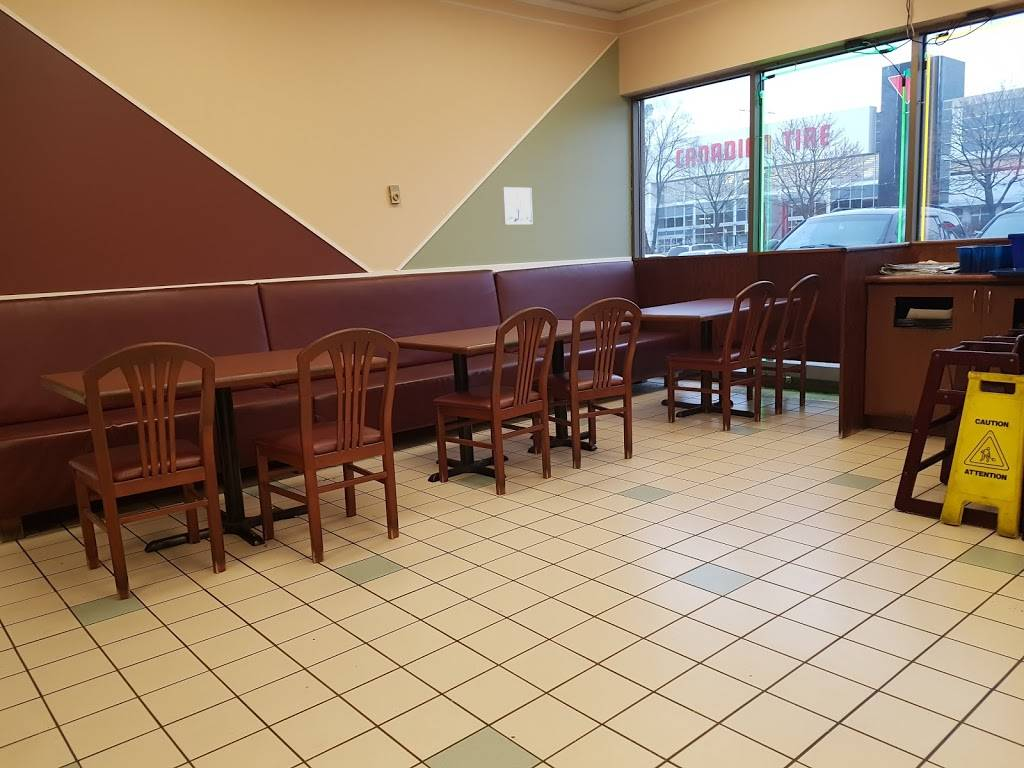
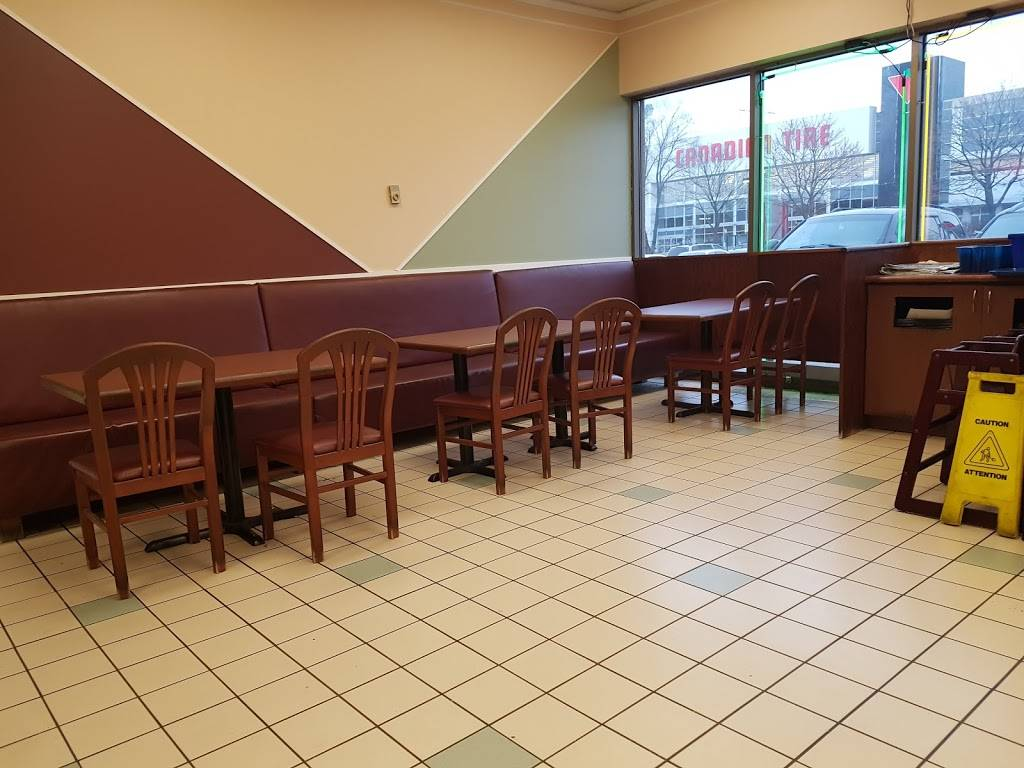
- wall art [500,186,534,225]
